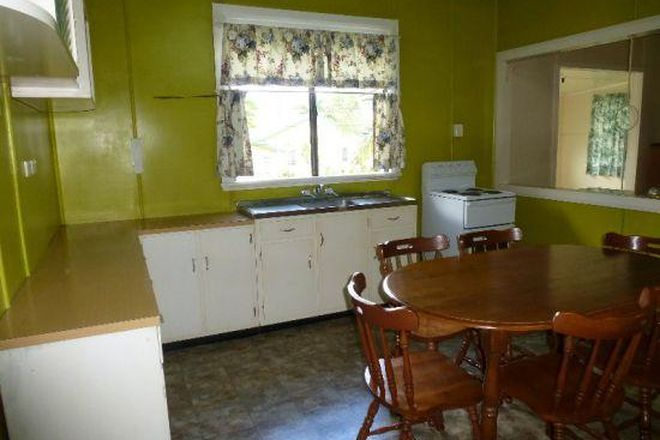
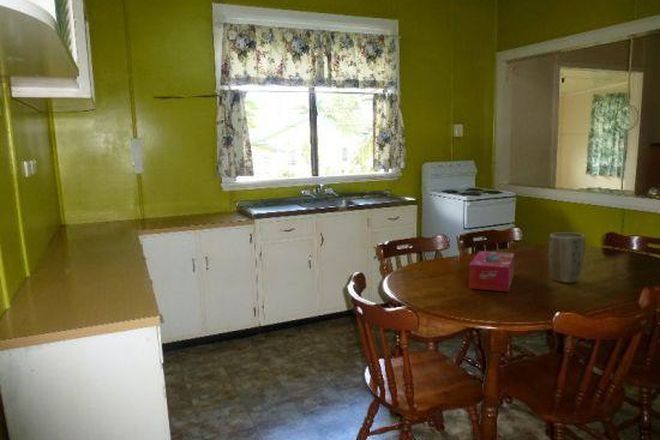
+ tissue box [468,250,515,293]
+ plant pot [548,231,586,284]
